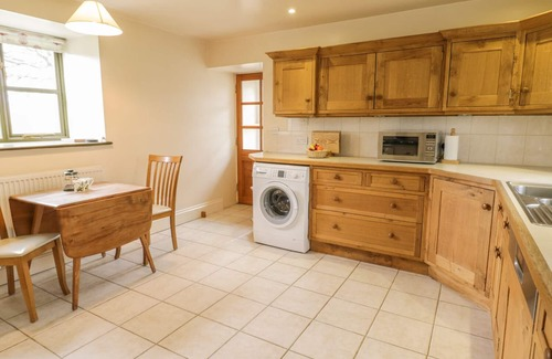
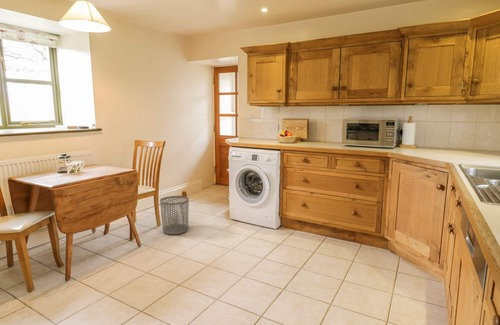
+ waste bin [159,195,190,235]
